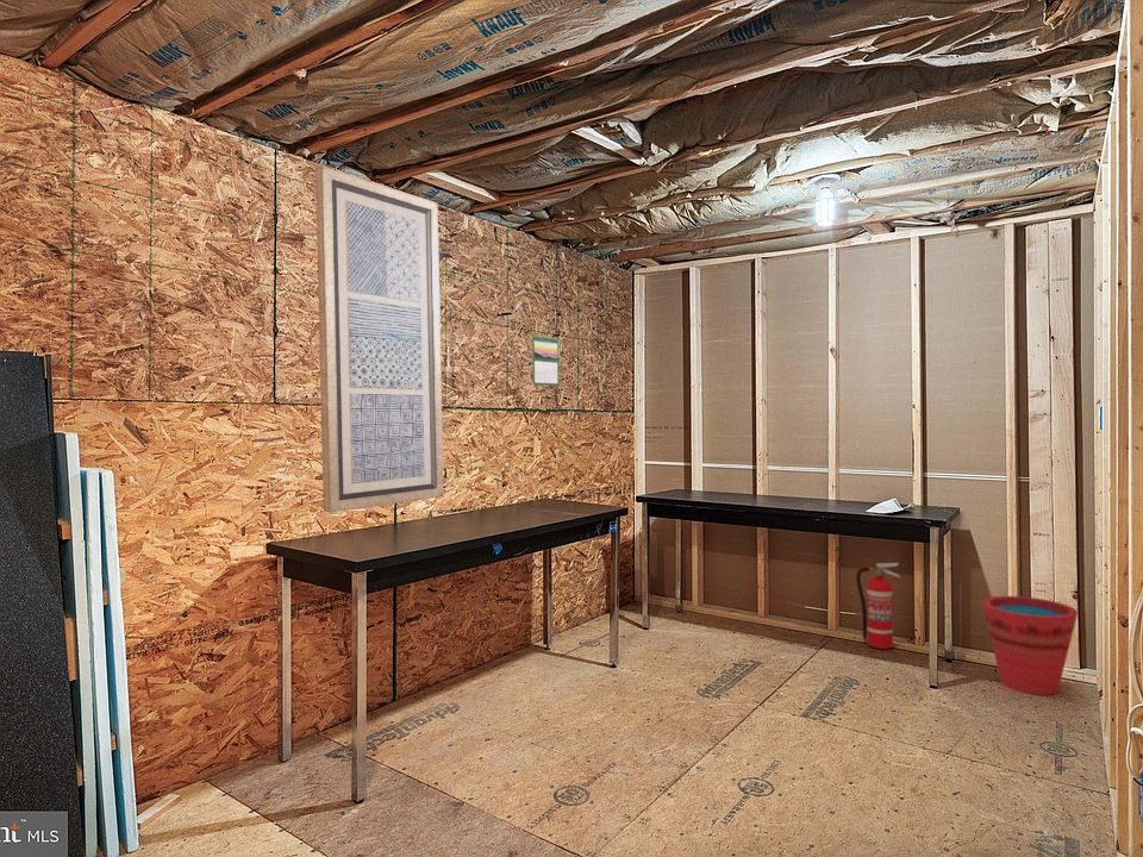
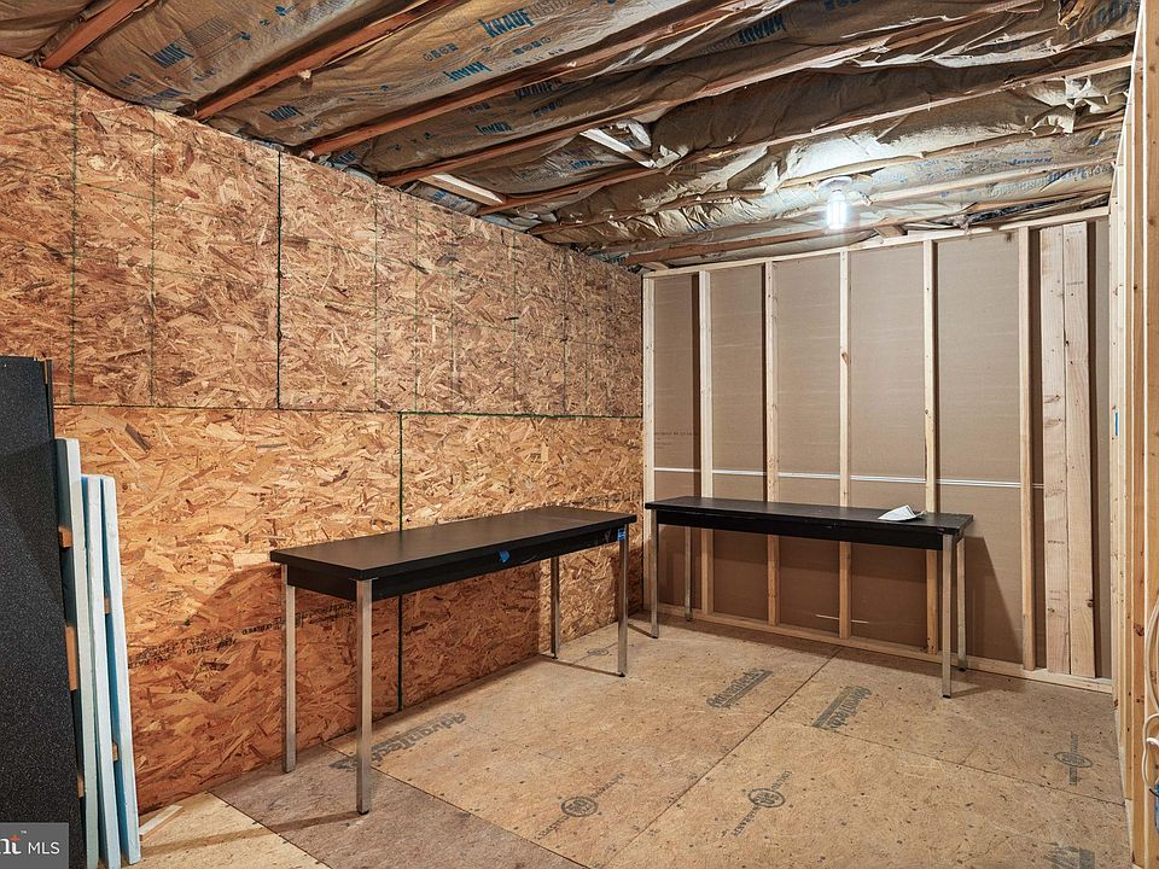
- wall art [314,165,445,513]
- fire extinguisher [855,562,901,650]
- bucket [981,595,1079,696]
- calendar [531,333,561,387]
